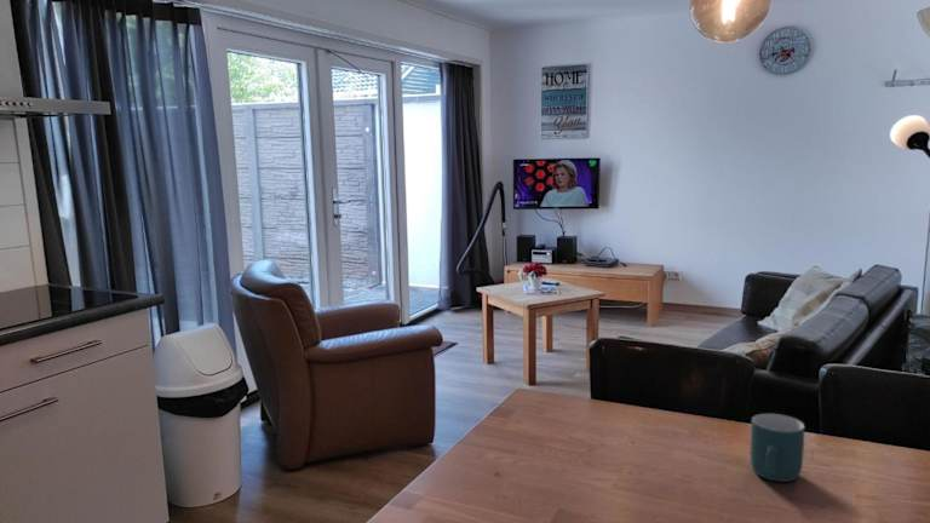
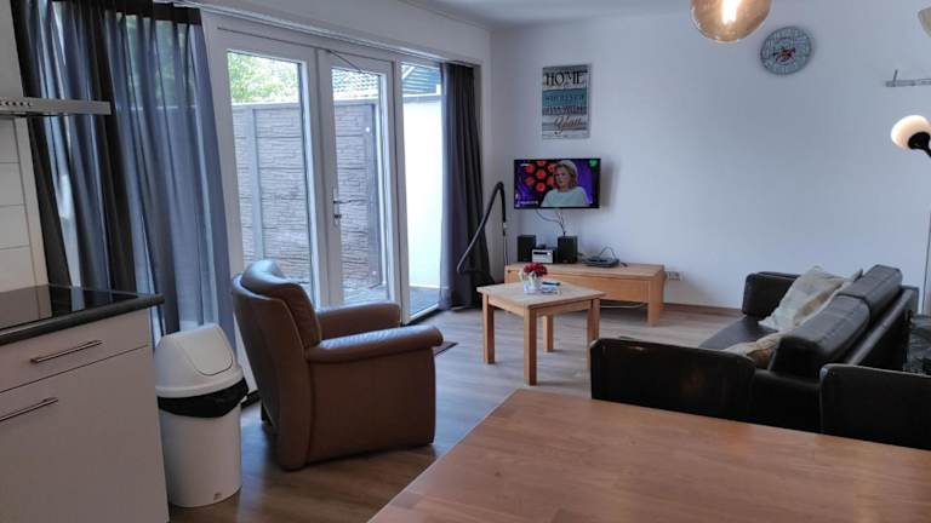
- mug [748,413,806,483]
